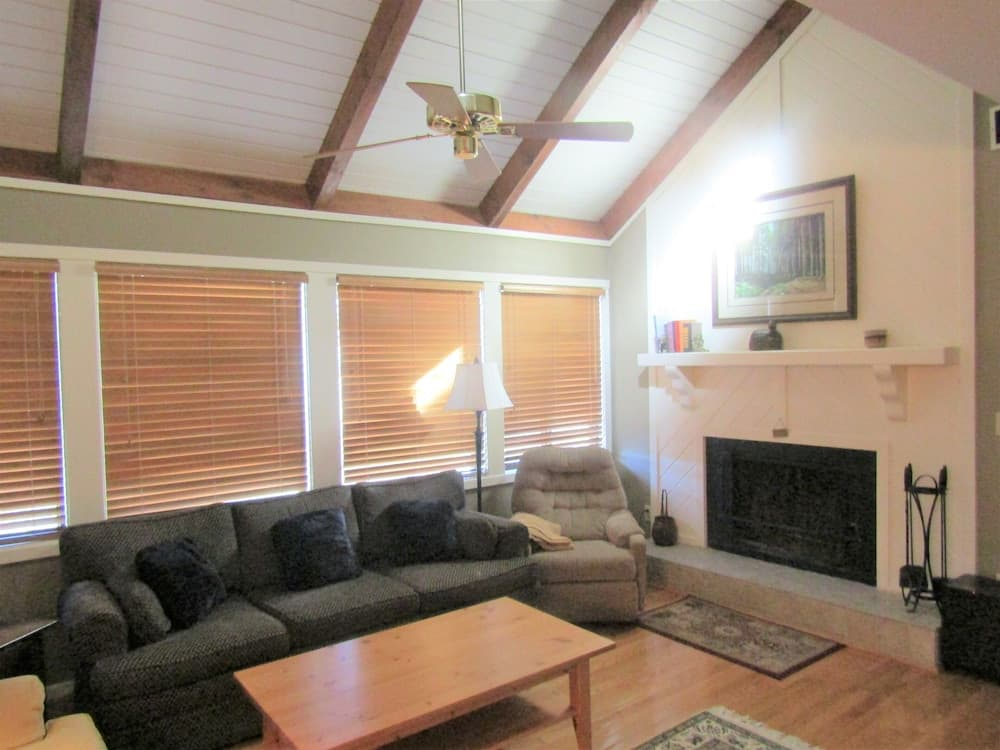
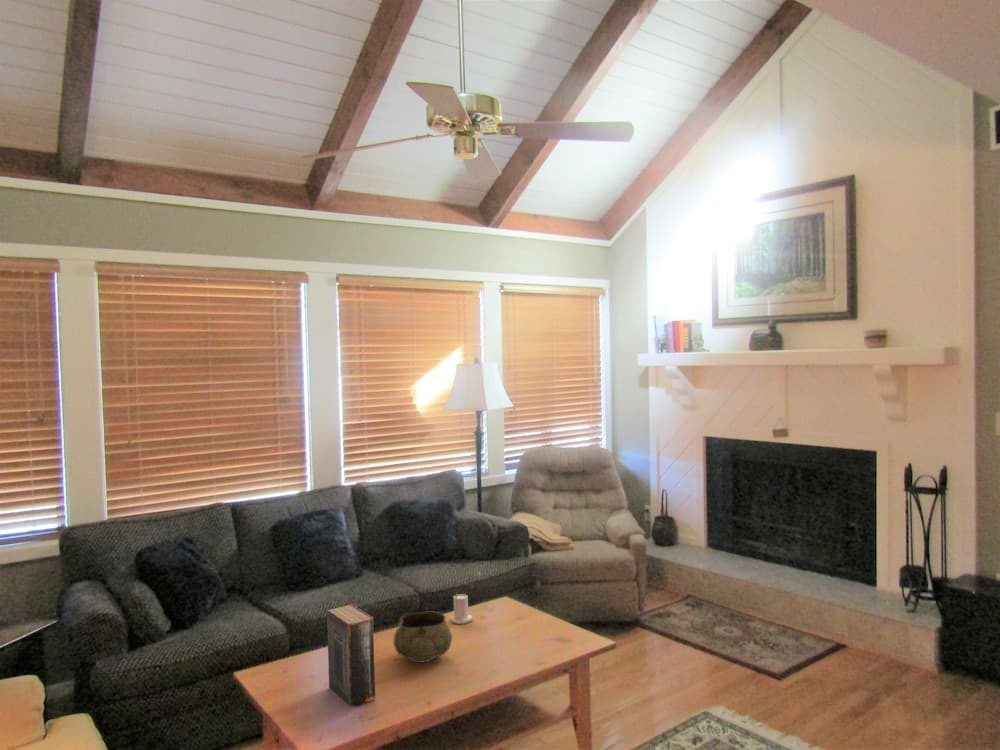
+ candle [450,592,473,625]
+ book [326,603,376,708]
+ decorative bowl [392,611,453,664]
